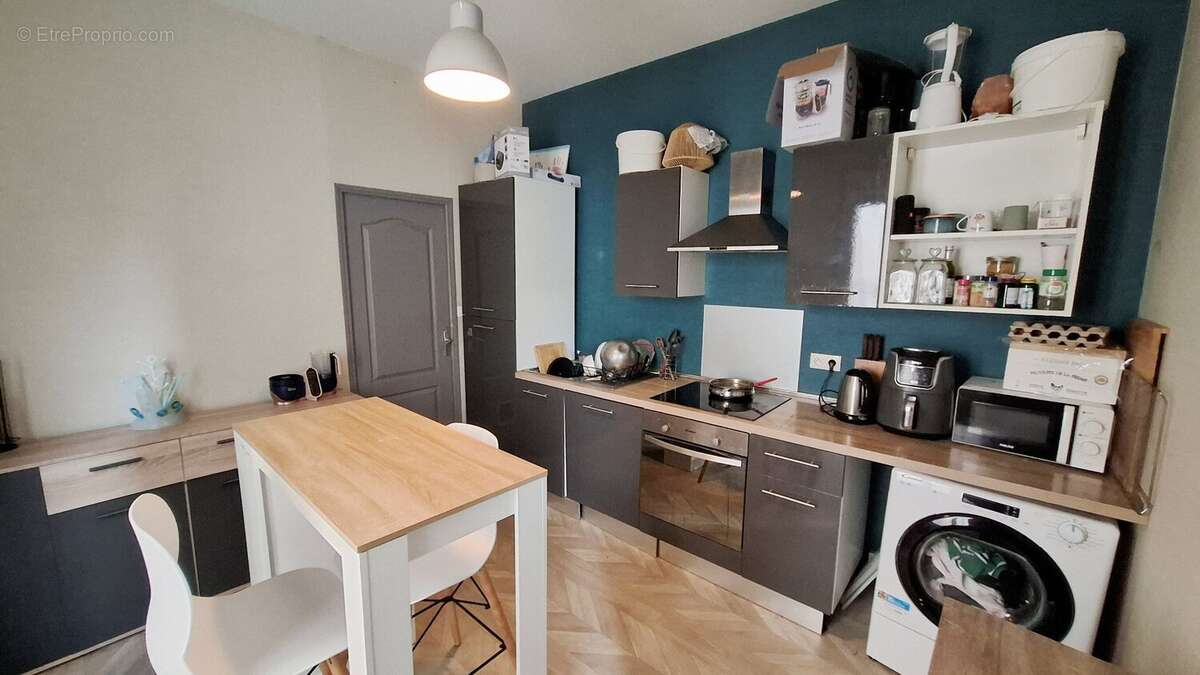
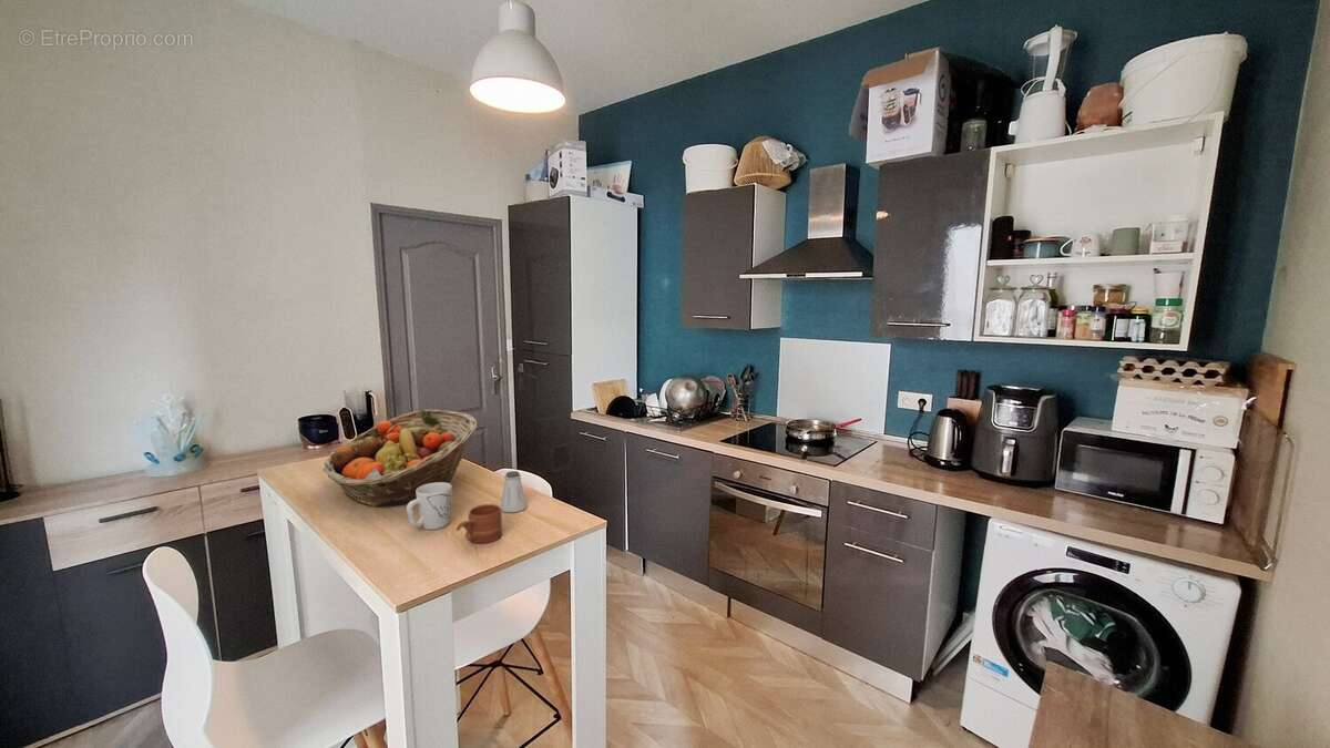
+ mug [456,503,503,544]
+ mug [406,482,453,531]
+ saltshaker [500,470,528,513]
+ fruit basket [323,409,478,508]
